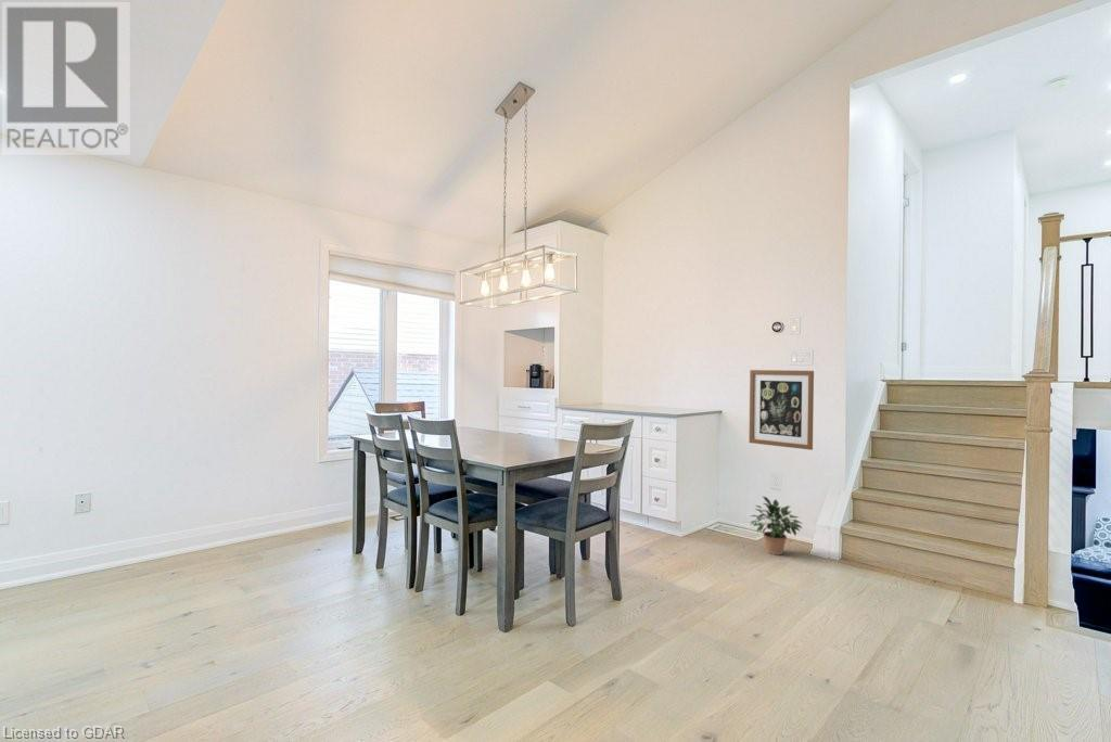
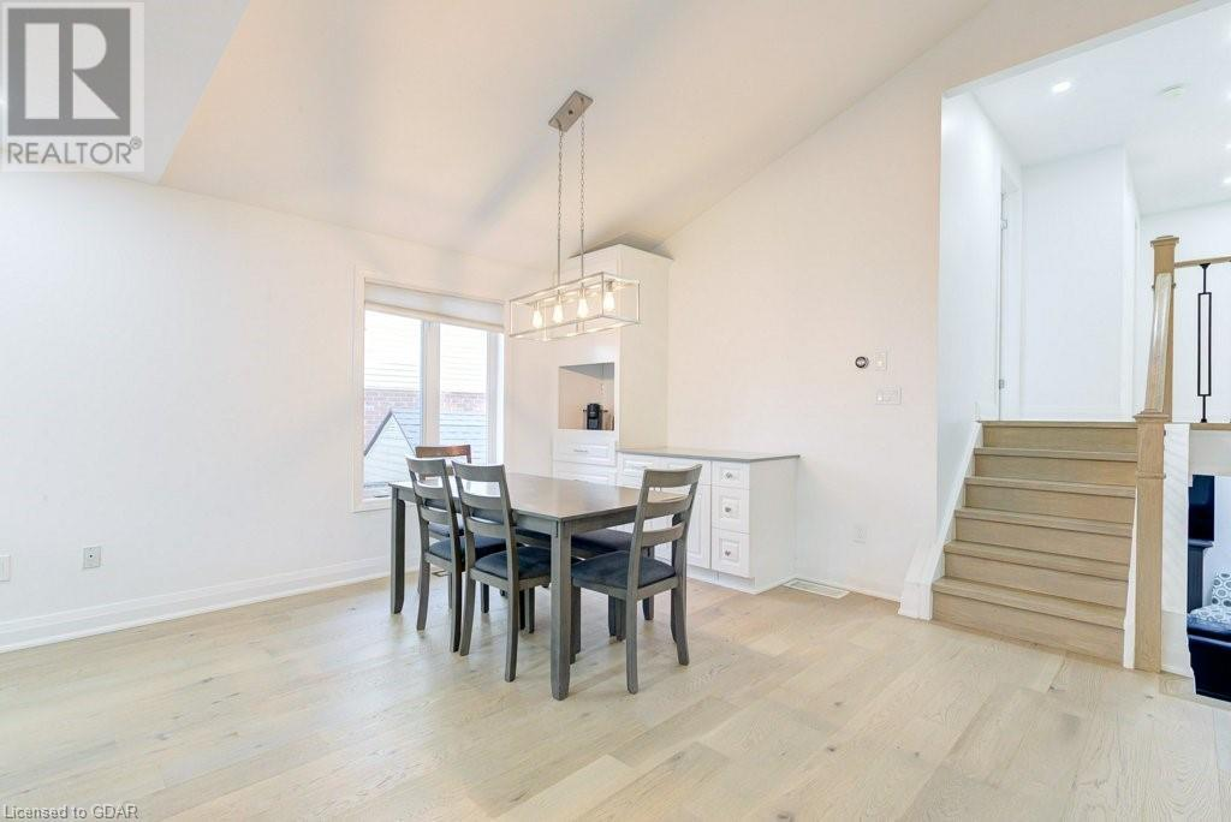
- wall art [748,369,815,451]
- potted plant [749,496,804,555]
